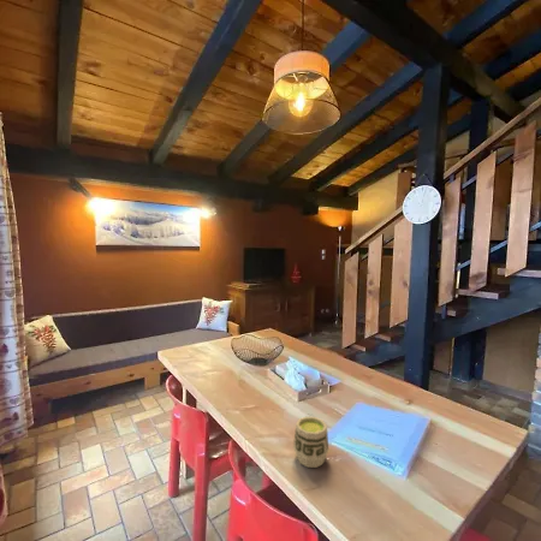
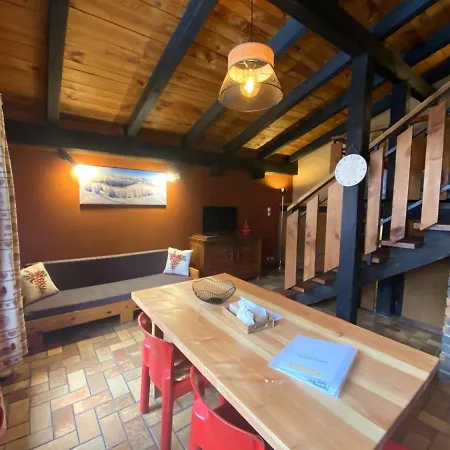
- cup [292,416,329,469]
